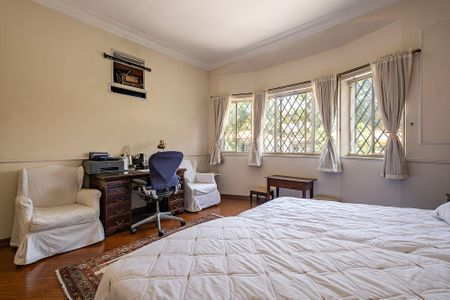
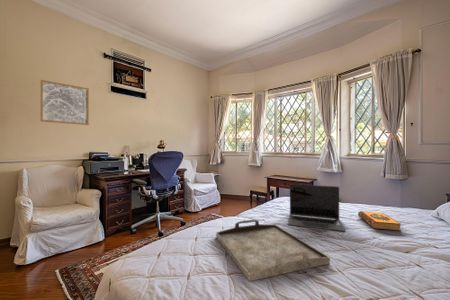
+ hardback book [357,210,402,232]
+ wall art [39,79,90,126]
+ serving tray [215,219,331,282]
+ laptop [287,183,346,233]
